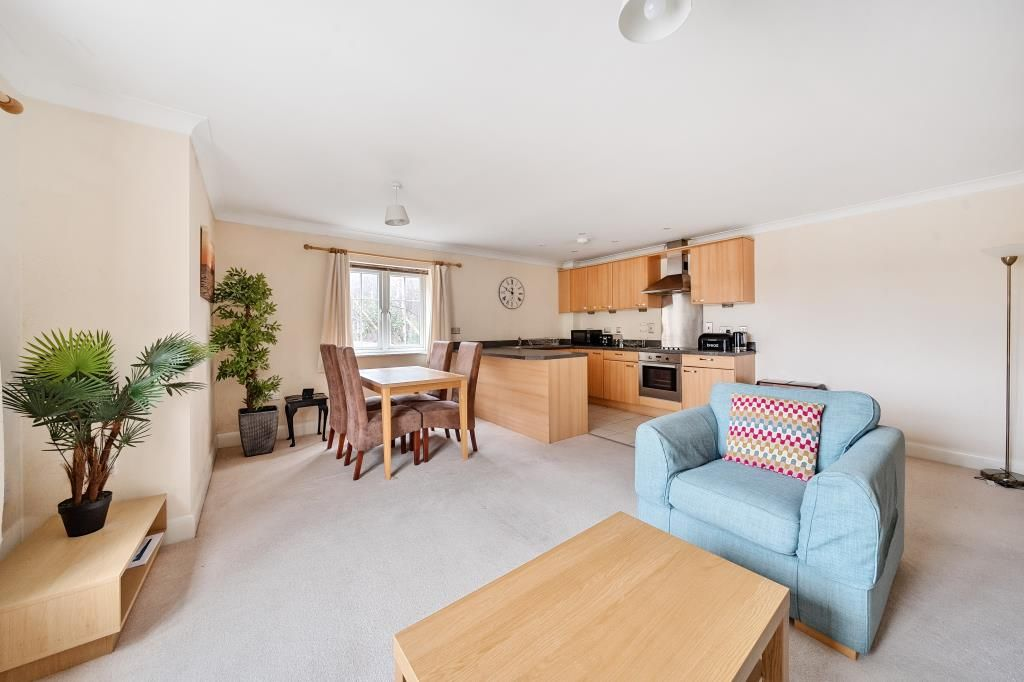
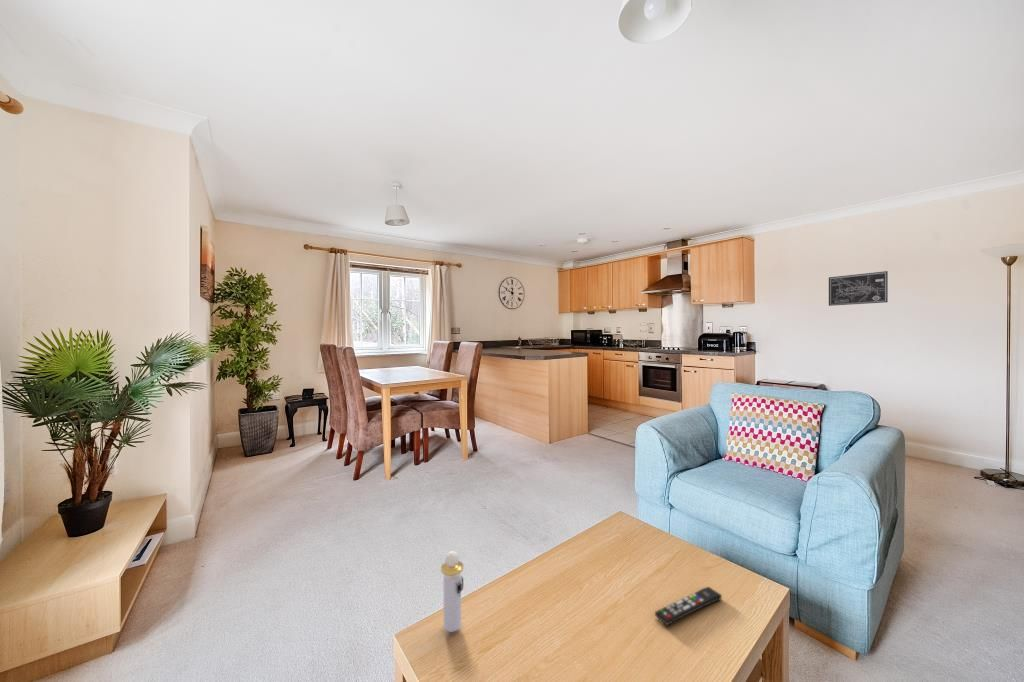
+ perfume bottle [440,550,464,633]
+ remote control [654,586,723,626]
+ wall art [828,270,889,307]
